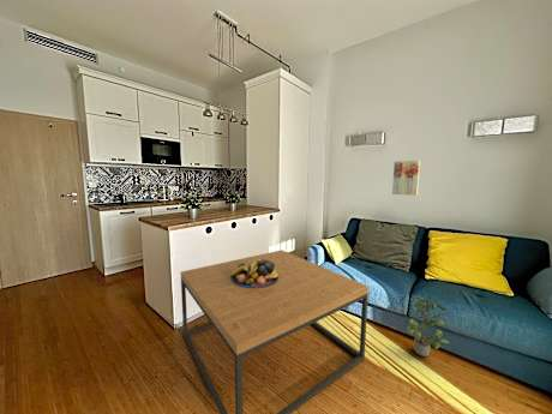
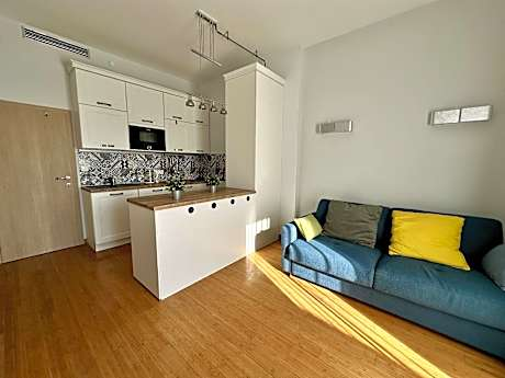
- wall art [391,160,421,197]
- fruit bowl [230,259,278,288]
- coffee table [180,248,370,414]
- potted plant [407,294,452,358]
